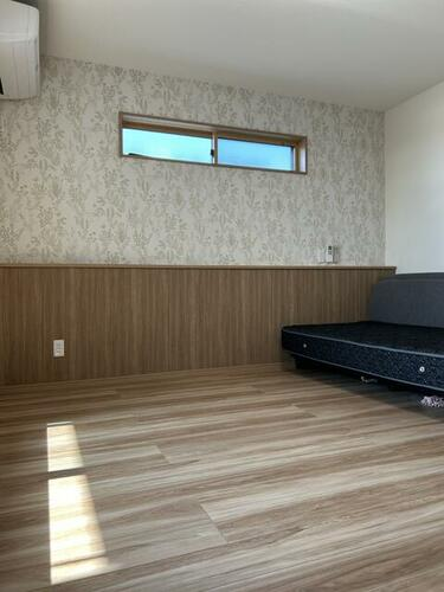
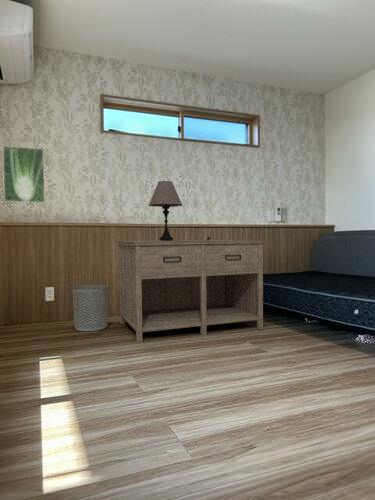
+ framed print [2,145,46,204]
+ waste bin [71,284,110,332]
+ nightstand [116,239,266,343]
+ table lamp [147,180,211,241]
